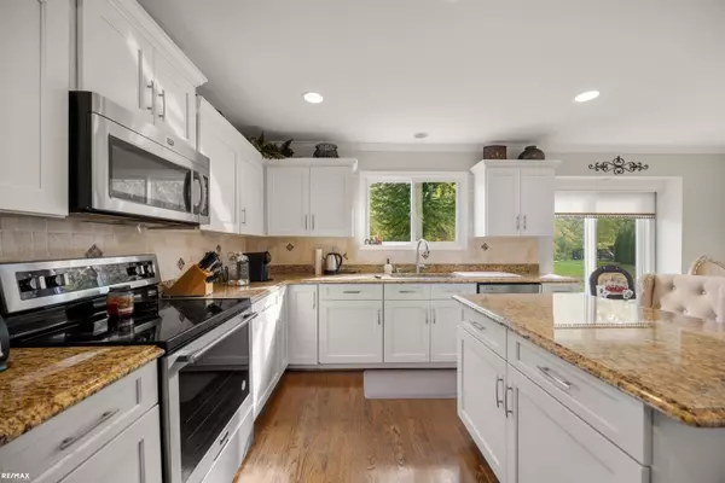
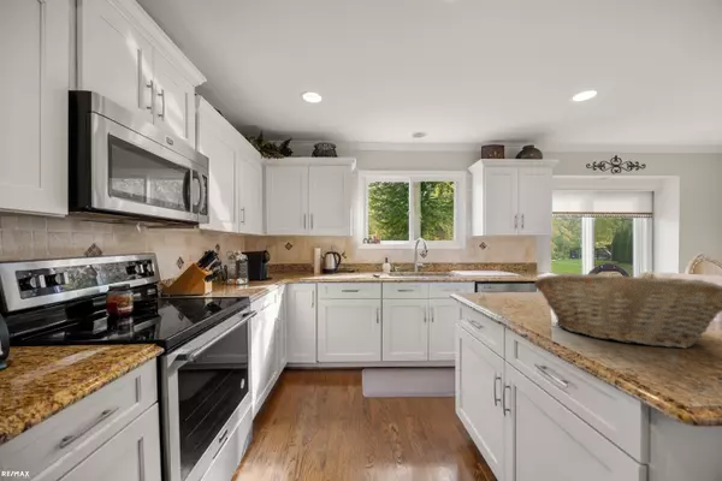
+ fruit basket [533,272,722,350]
